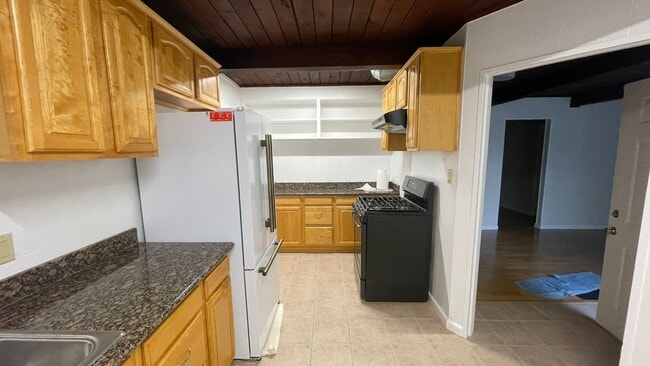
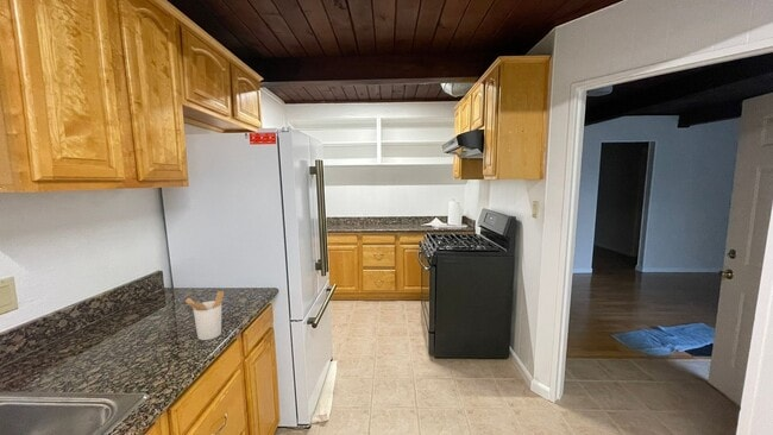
+ utensil holder [186,290,225,341]
